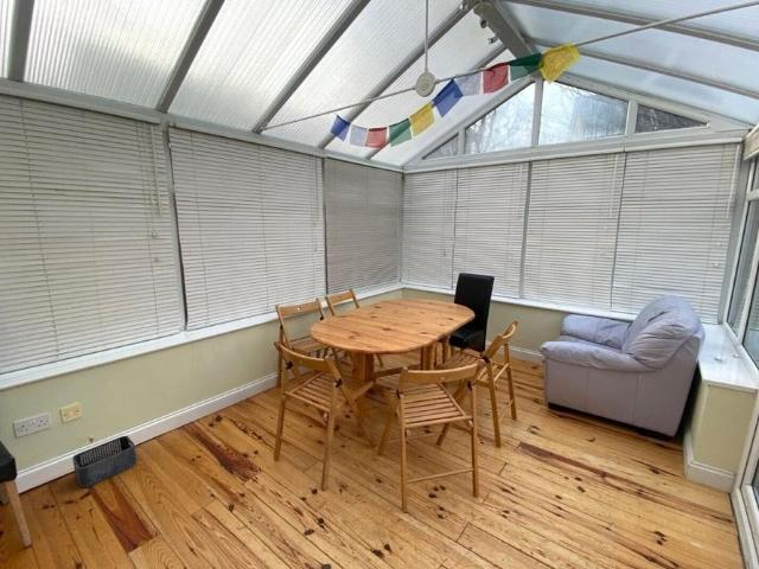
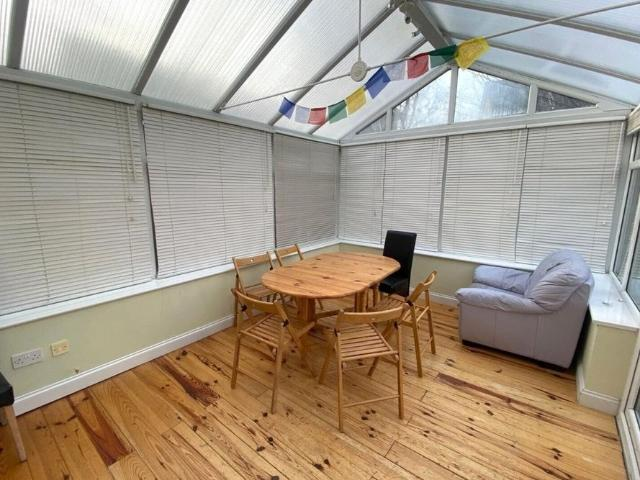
- storage bin [71,435,138,488]
